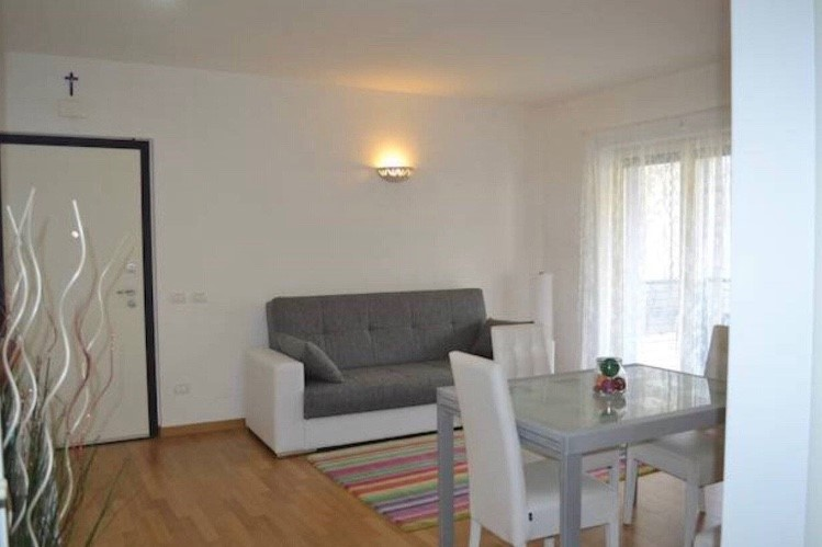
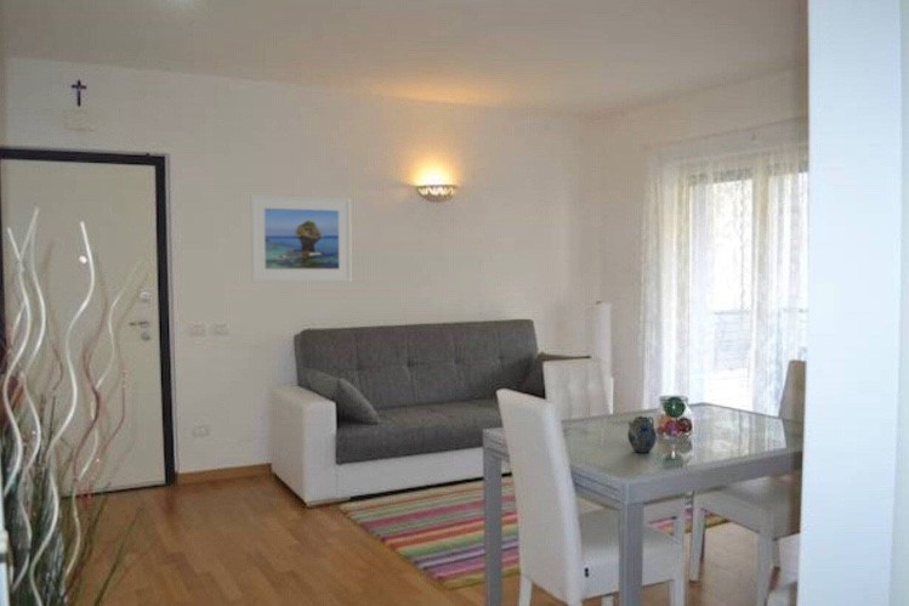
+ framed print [250,193,353,283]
+ teapot [626,414,658,454]
